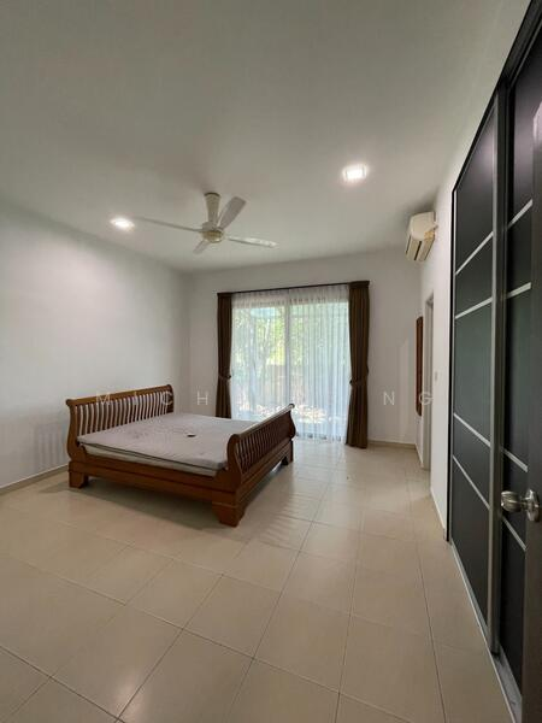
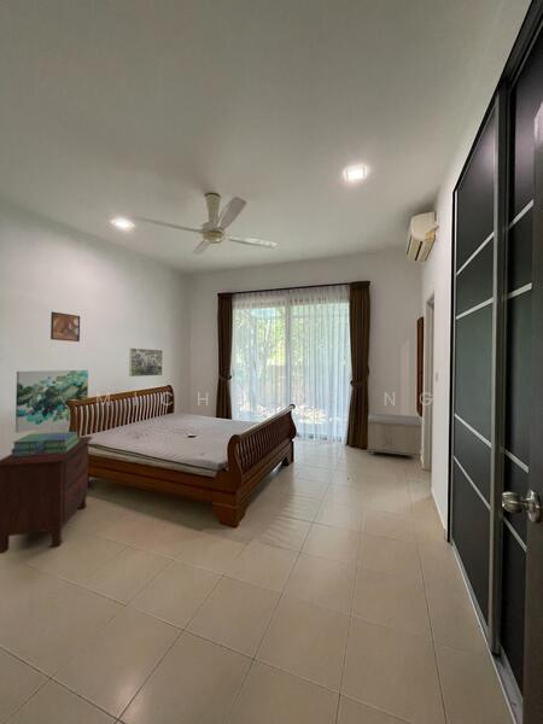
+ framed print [128,346,164,378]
+ wall art [14,369,89,434]
+ nightstand [0,436,94,555]
+ stack of books [11,431,80,455]
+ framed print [49,310,81,343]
+ storage bench [367,411,424,460]
